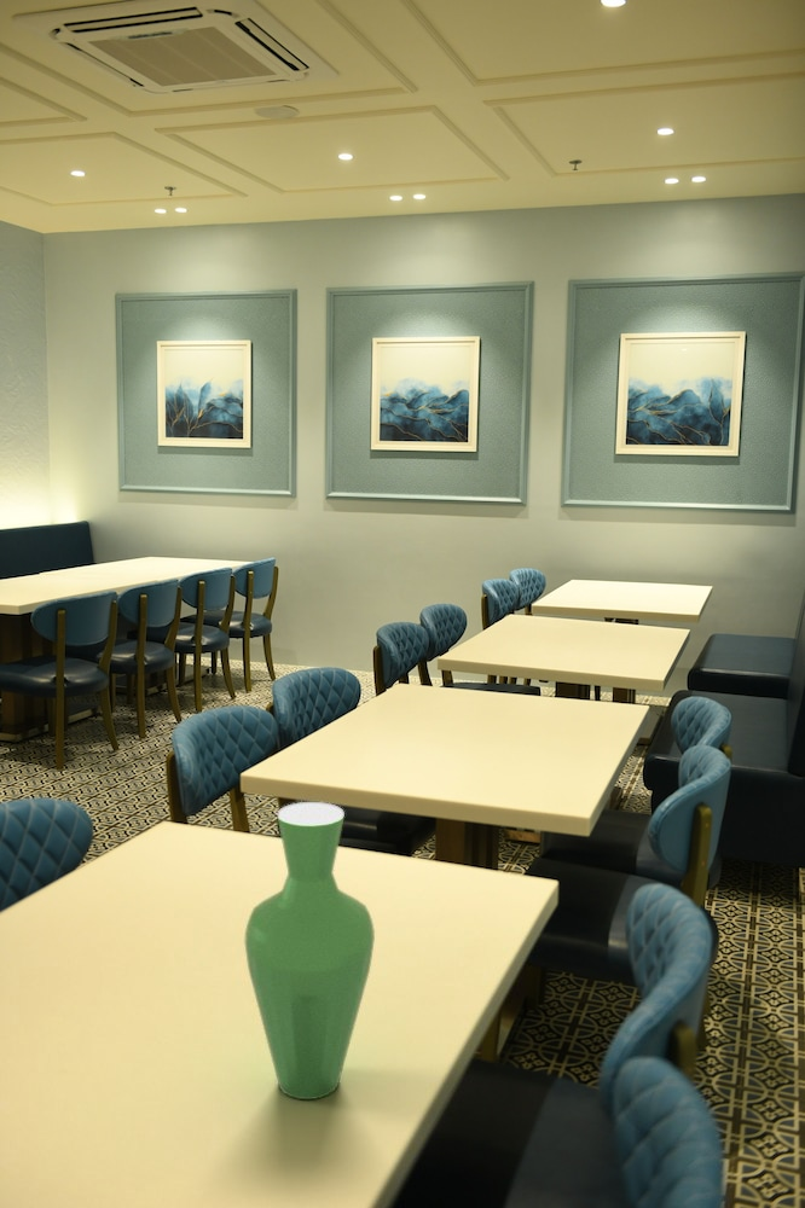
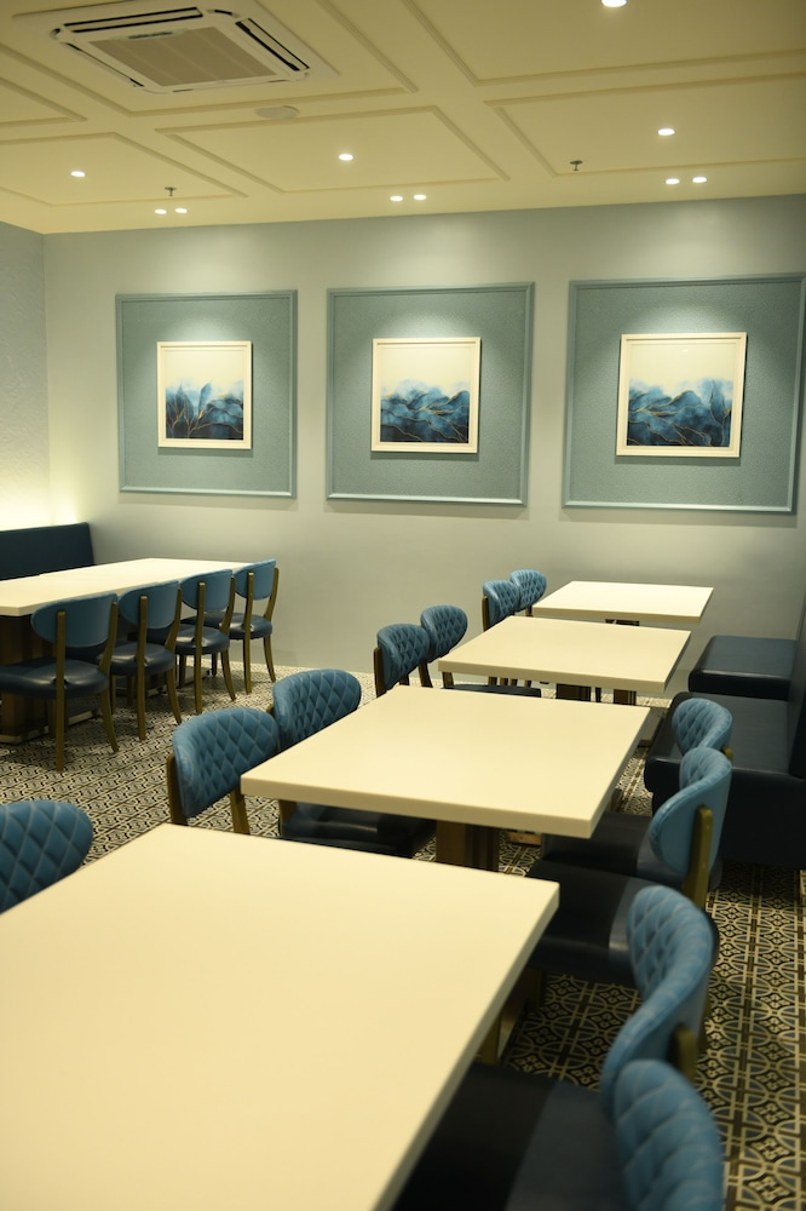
- vase [243,801,376,1100]
